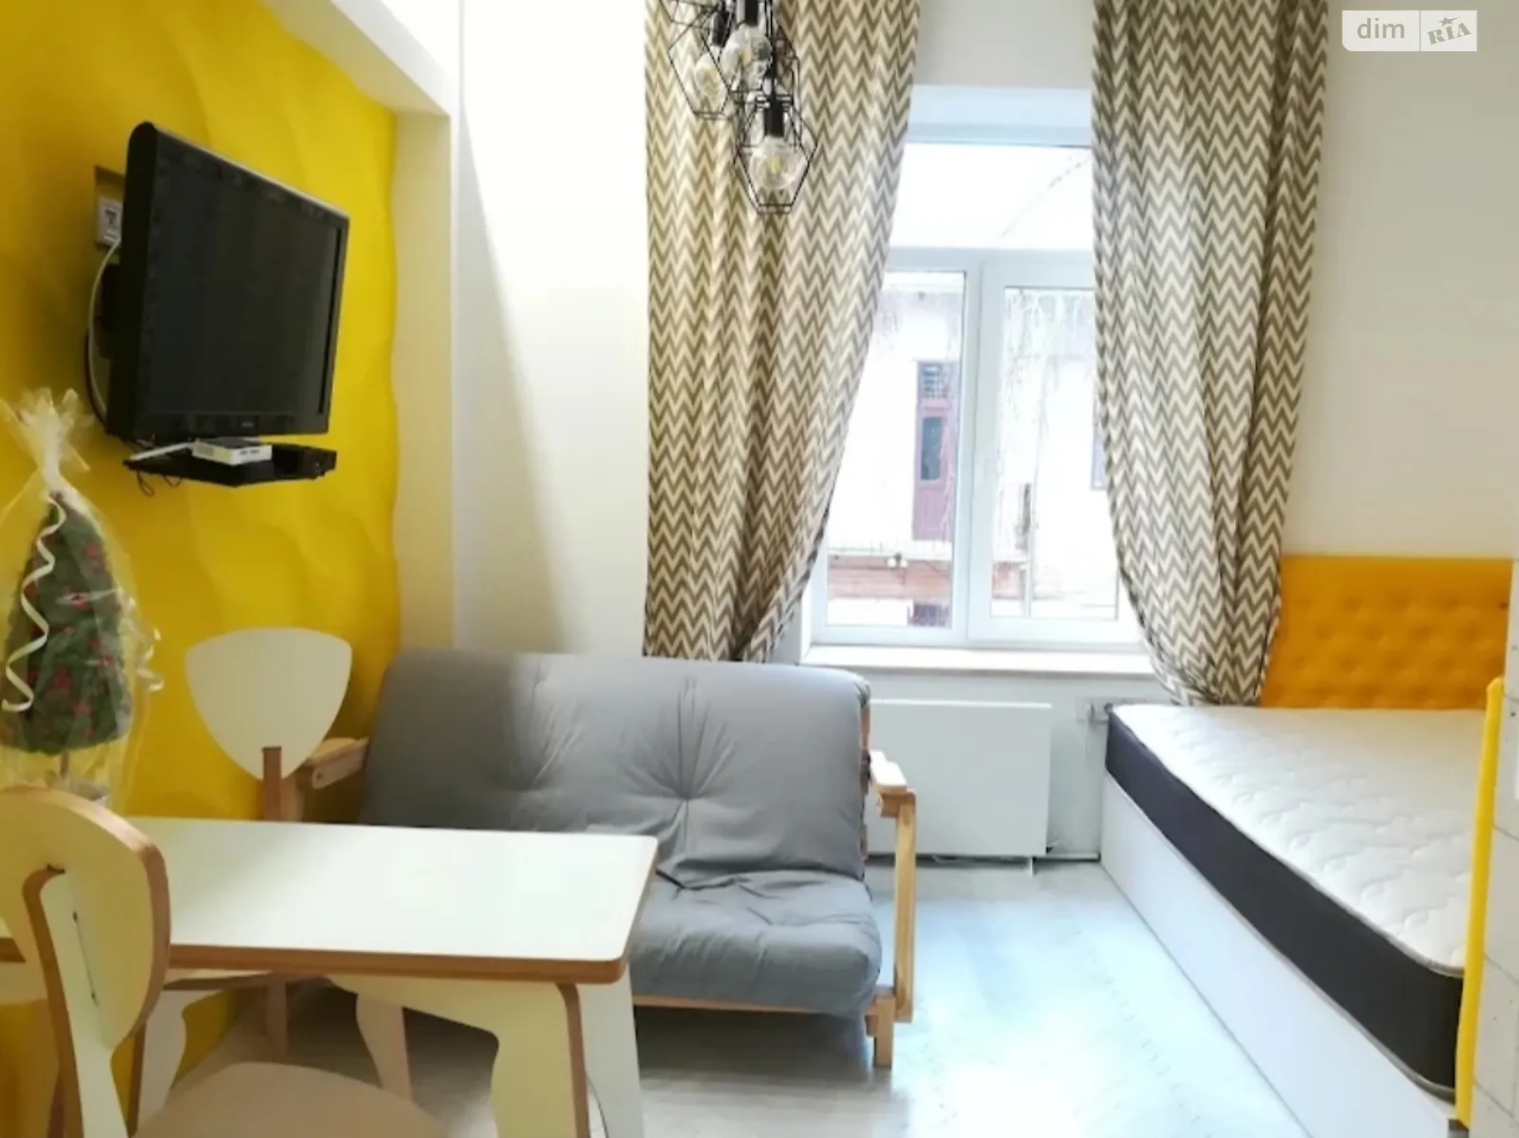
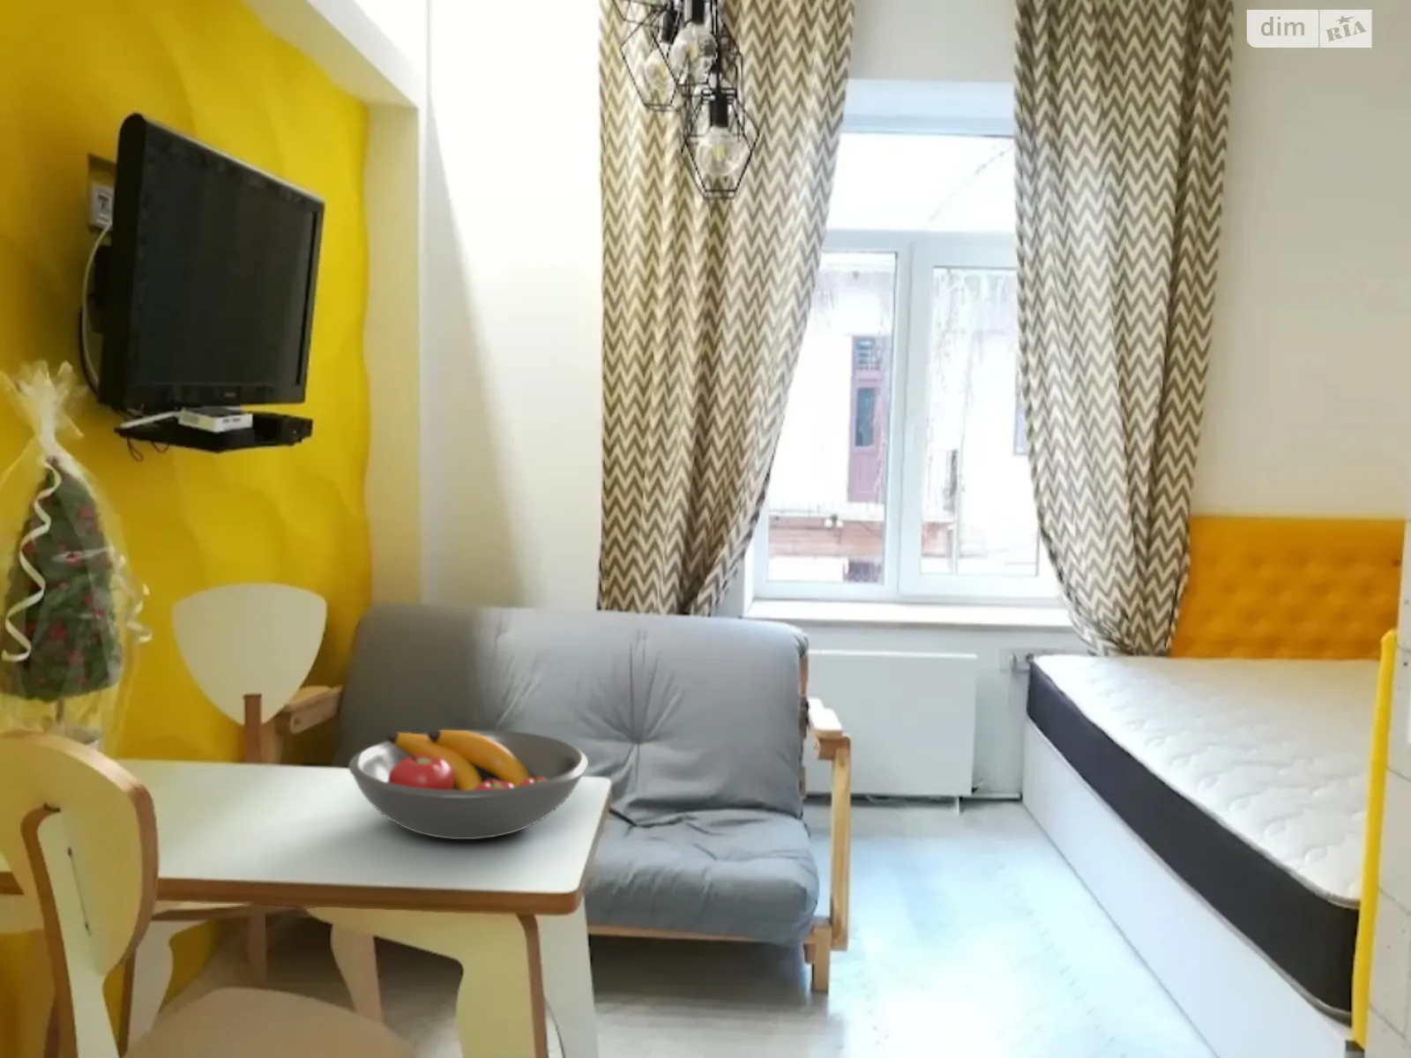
+ fruit bowl [348,728,589,840]
